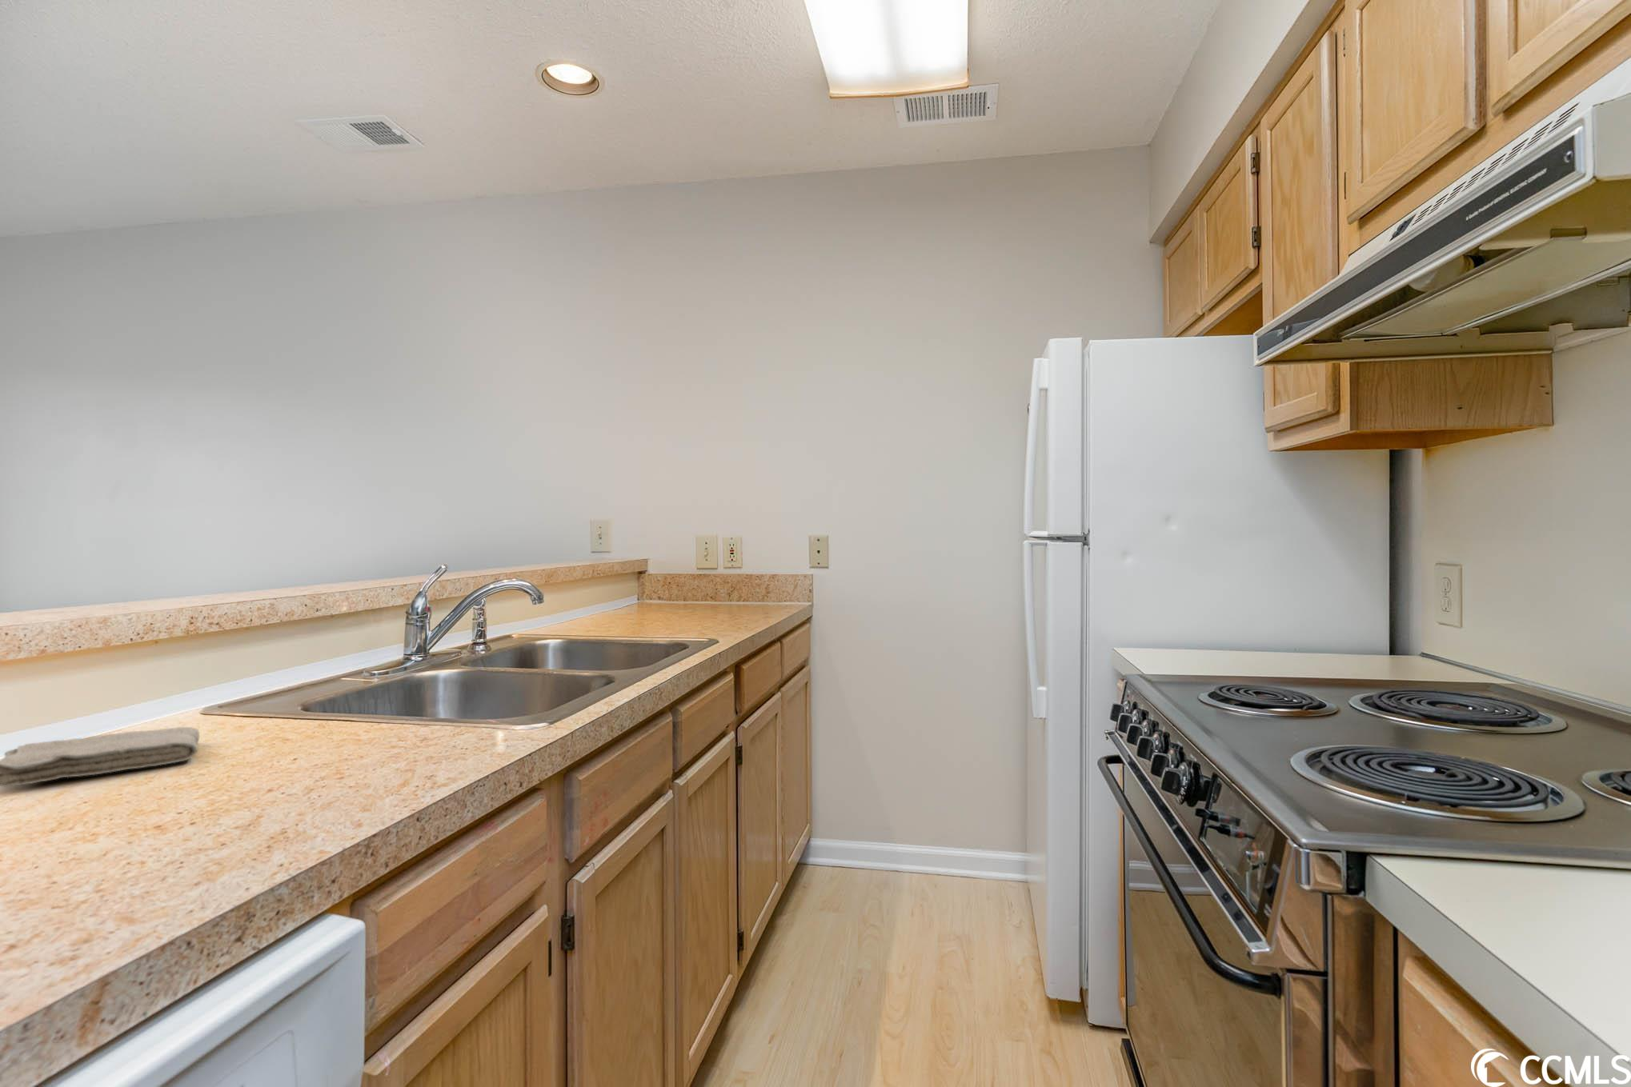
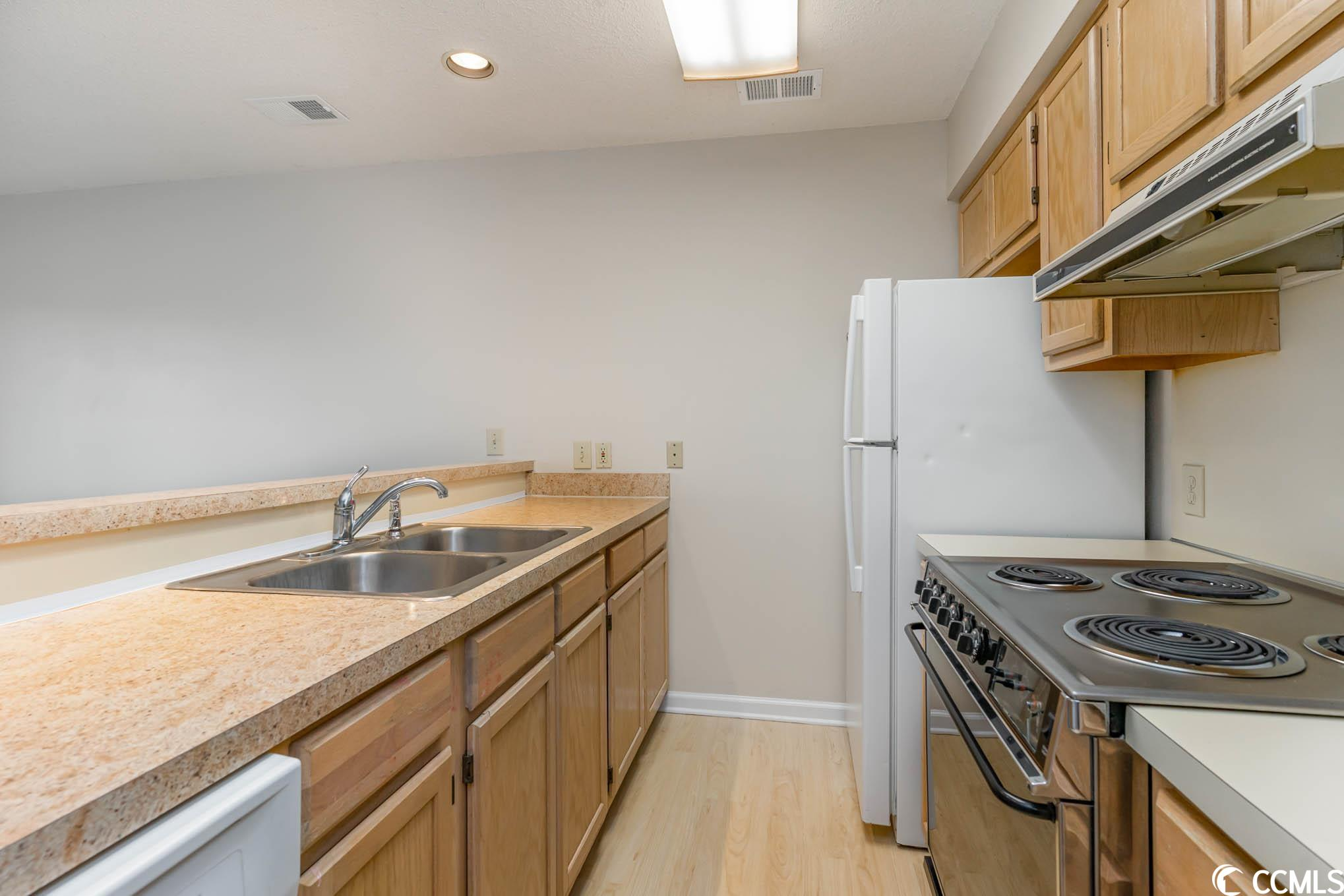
- washcloth [0,727,200,787]
